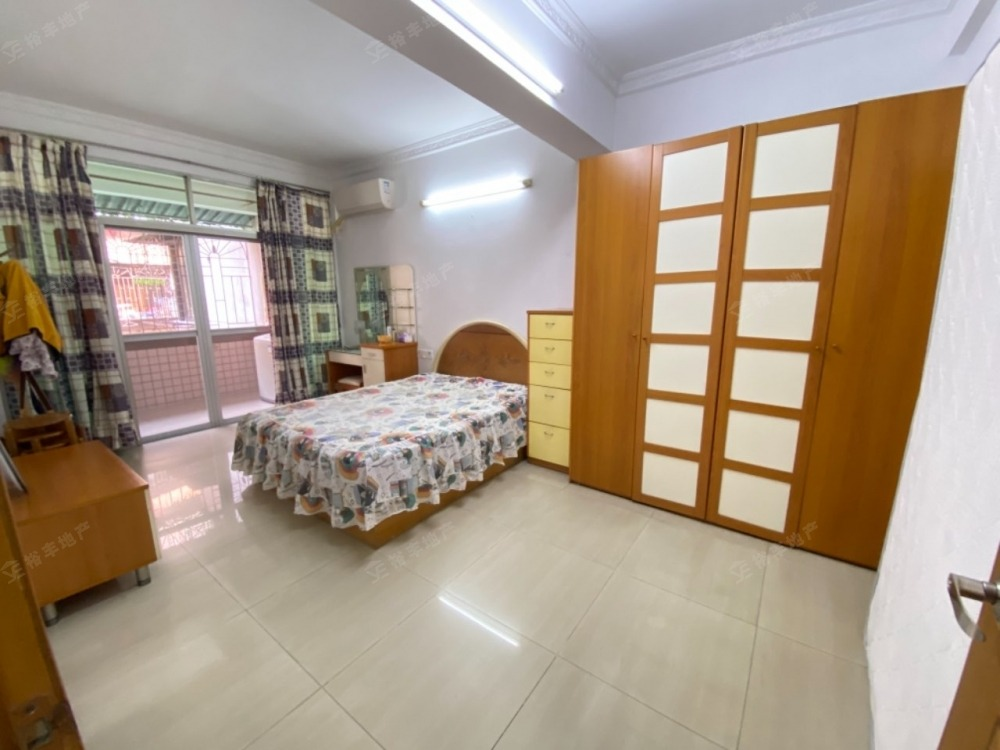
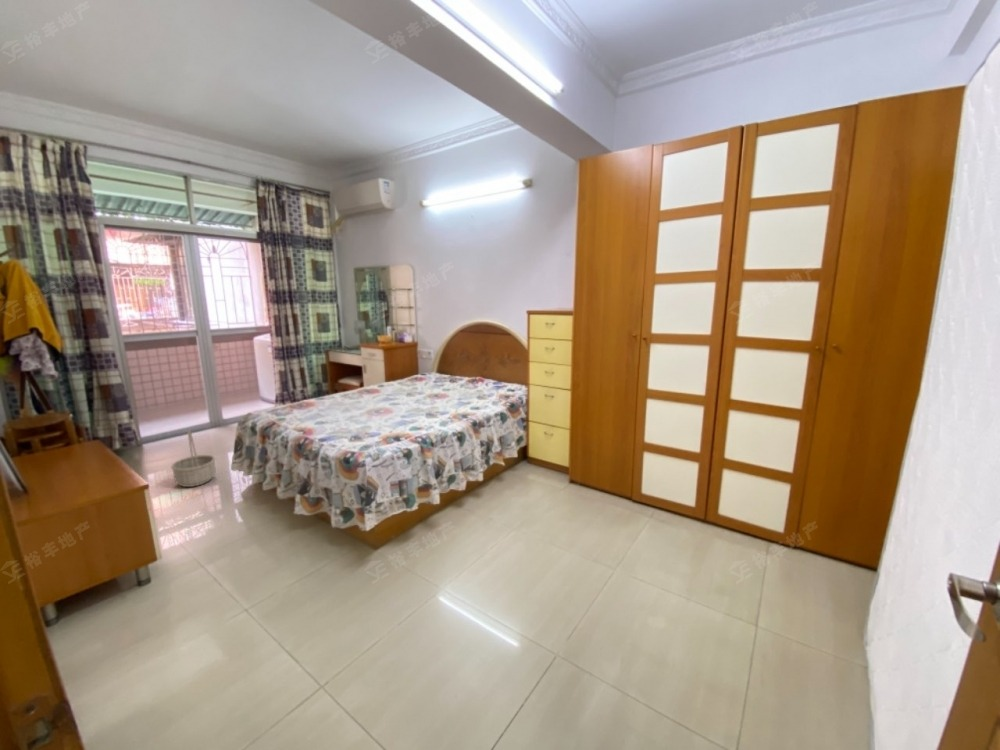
+ basket [170,428,217,488]
